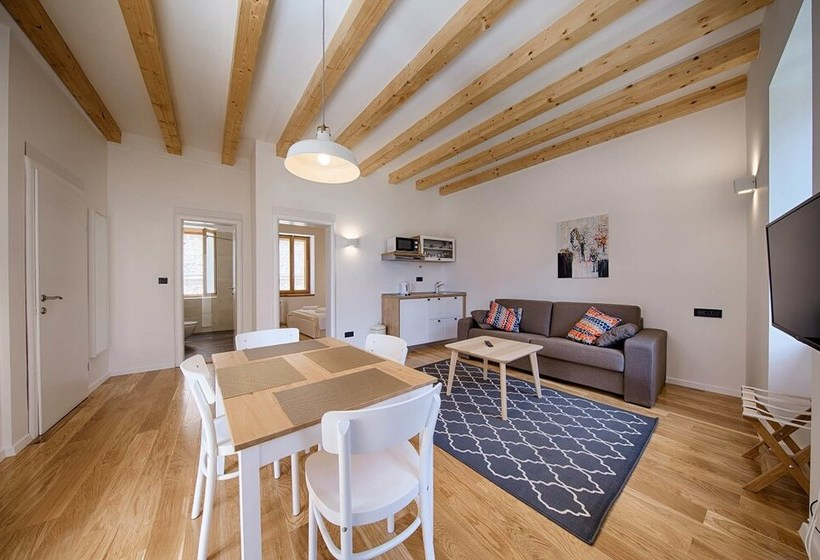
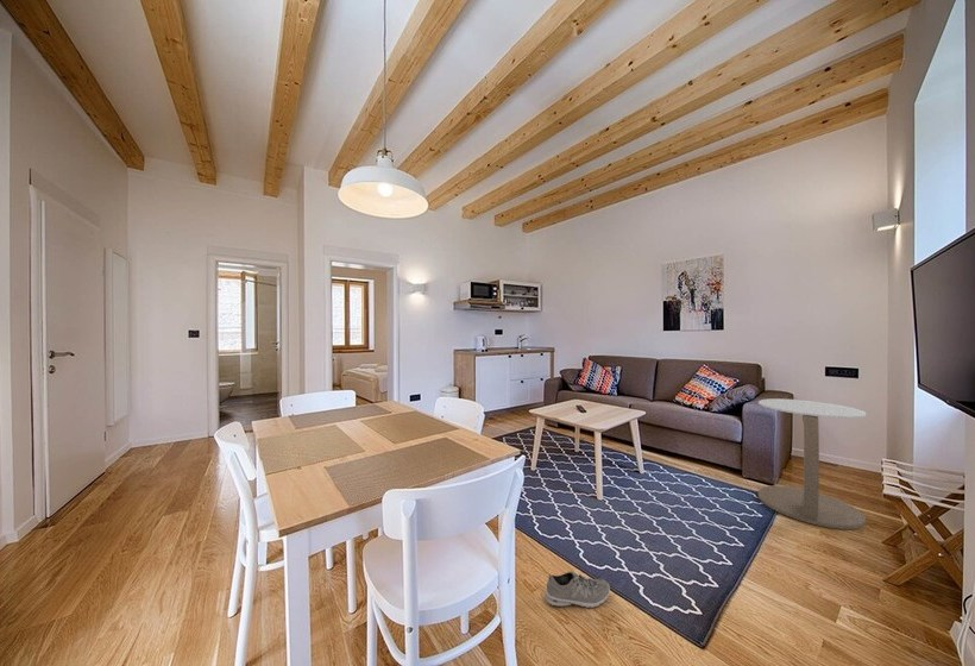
+ side table [757,397,867,530]
+ sneaker [545,570,611,609]
